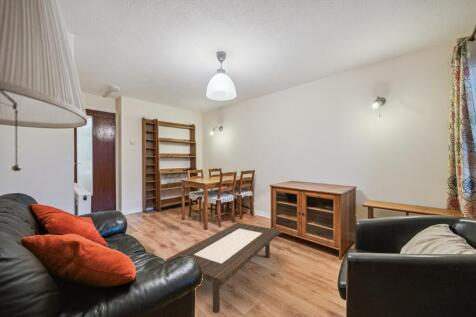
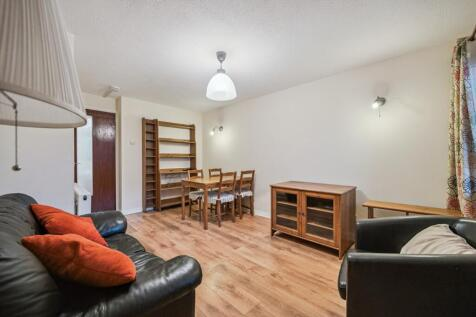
- coffee table [165,222,281,314]
